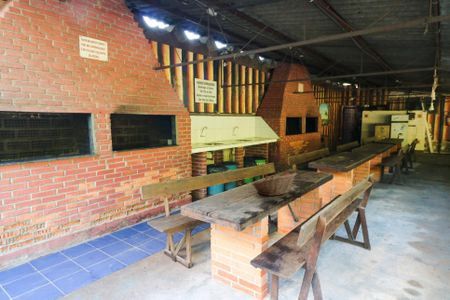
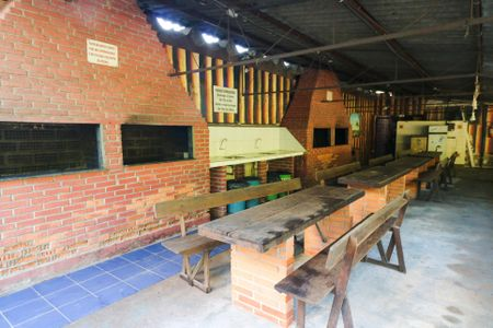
- fruit basket [251,172,297,197]
